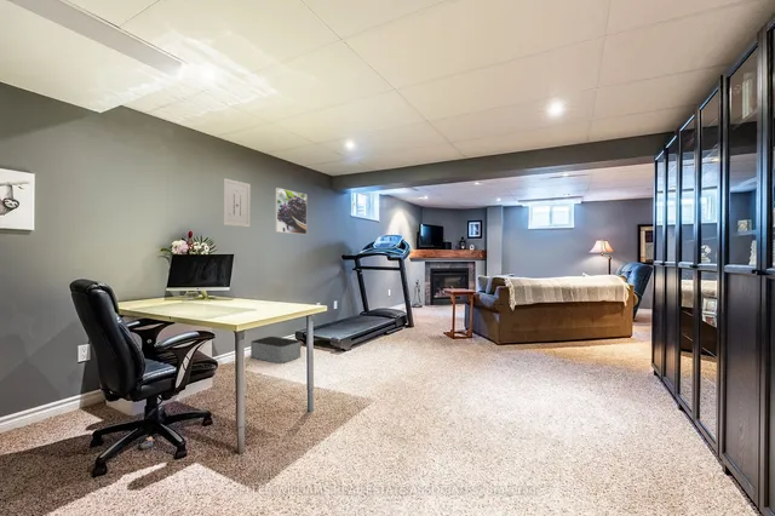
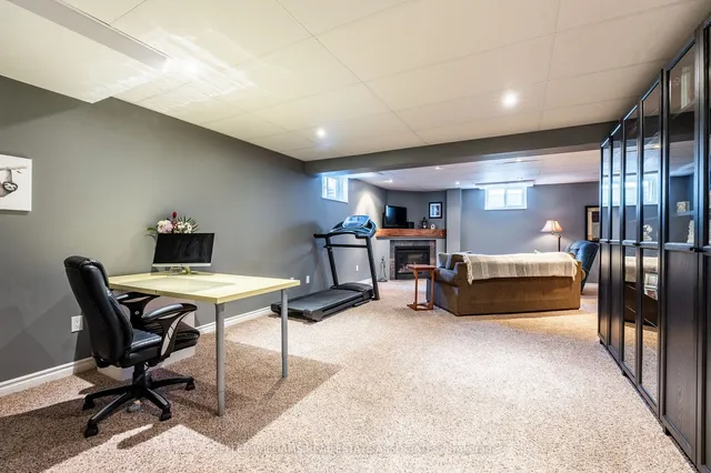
- wall art [223,177,252,229]
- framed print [274,187,308,236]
- storage bin [249,336,302,365]
